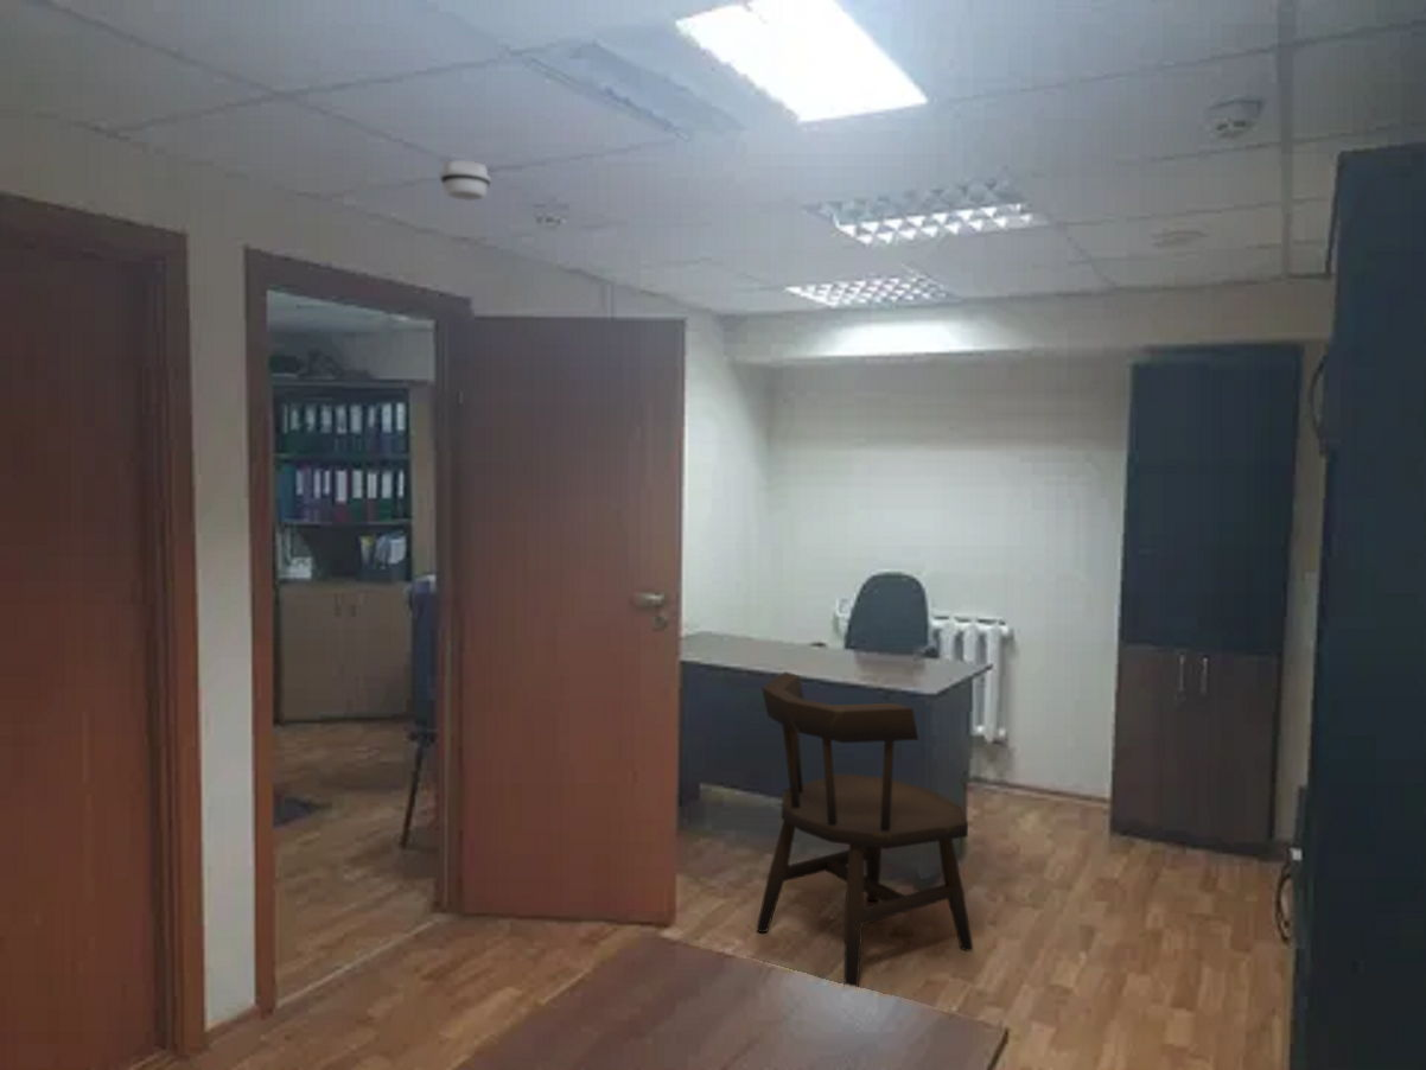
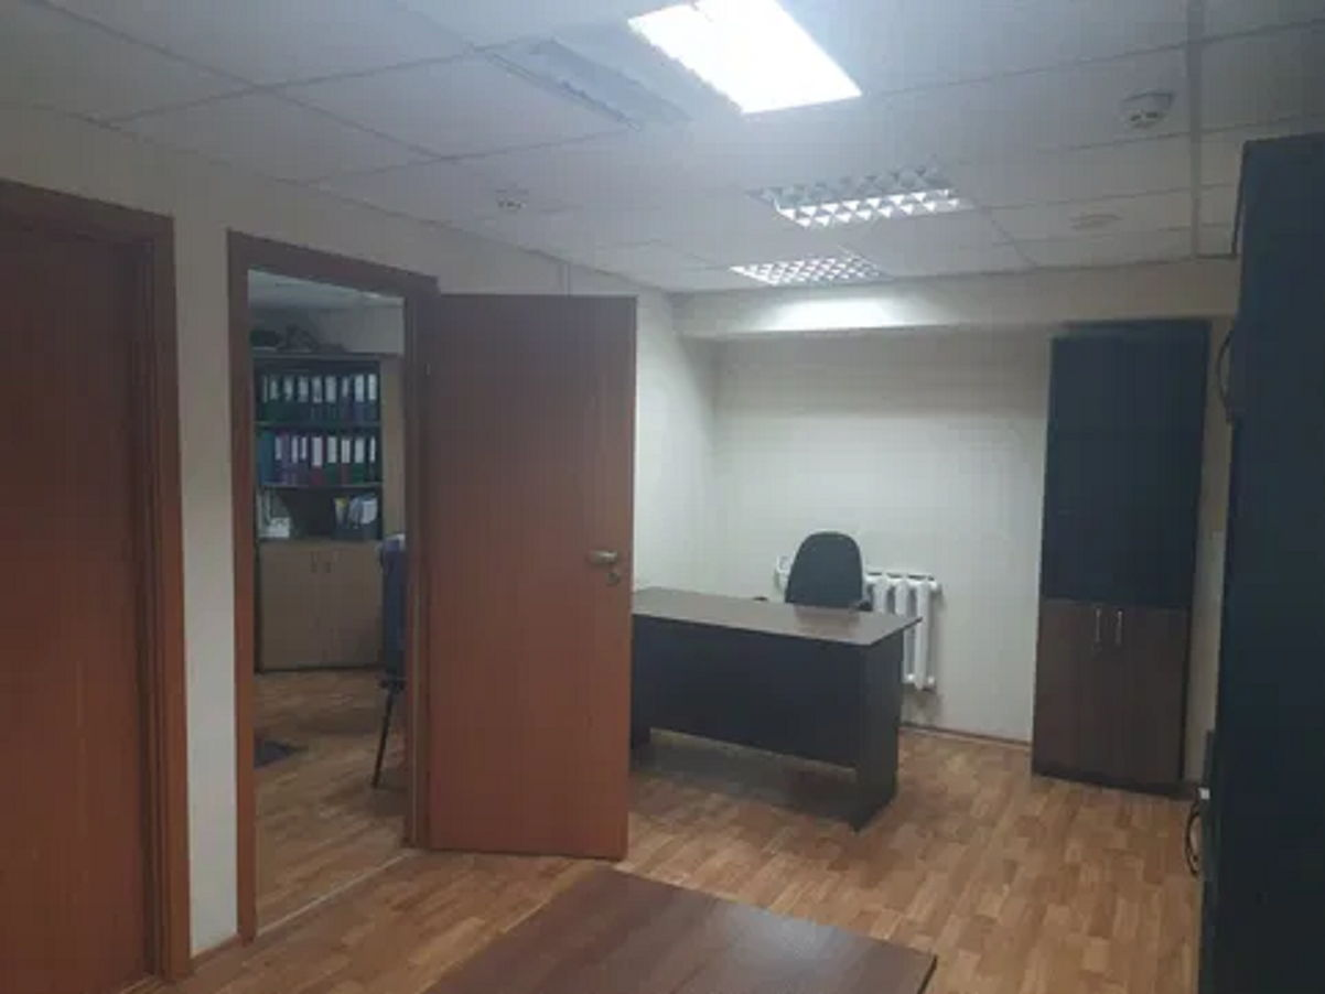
- dining chair [755,670,974,988]
- smoke detector [439,159,492,202]
